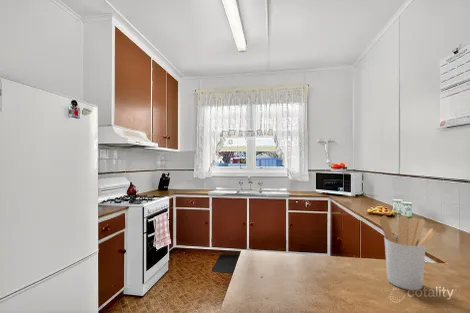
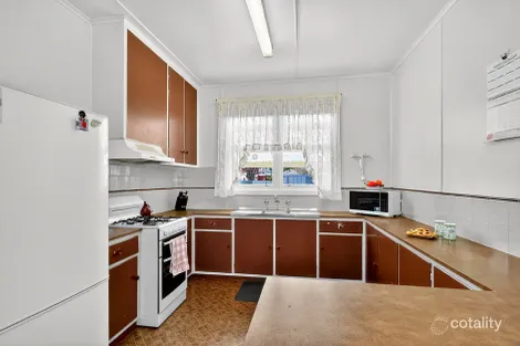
- utensil holder [379,215,436,291]
